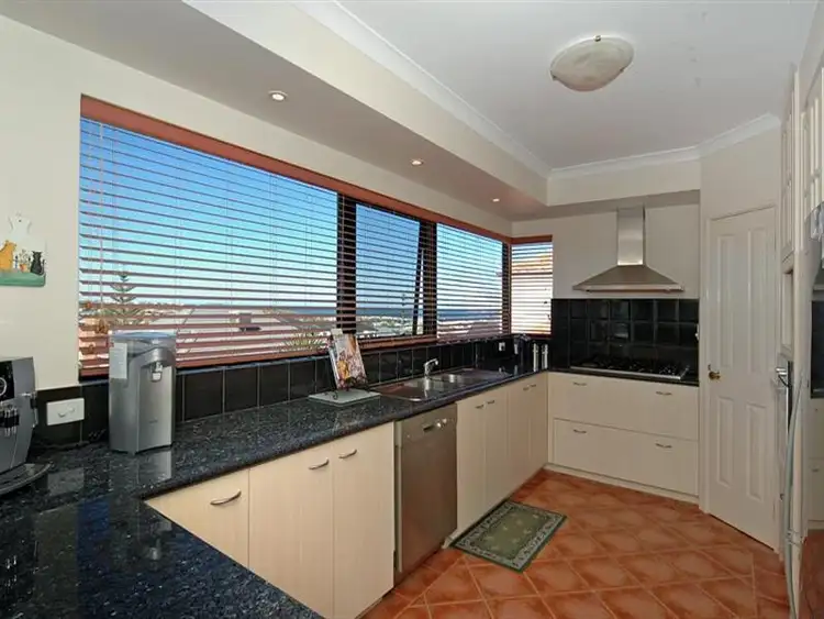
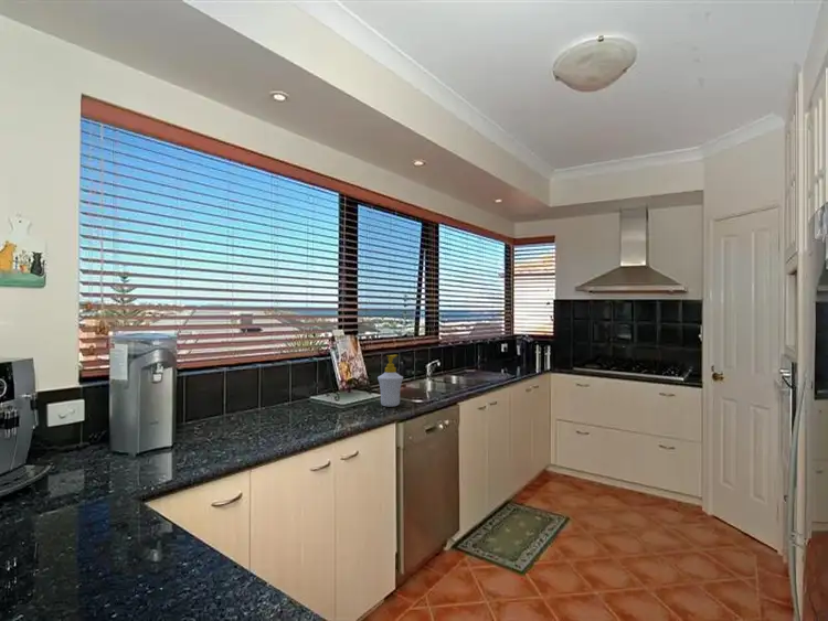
+ soap bottle [376,354,404,408]
